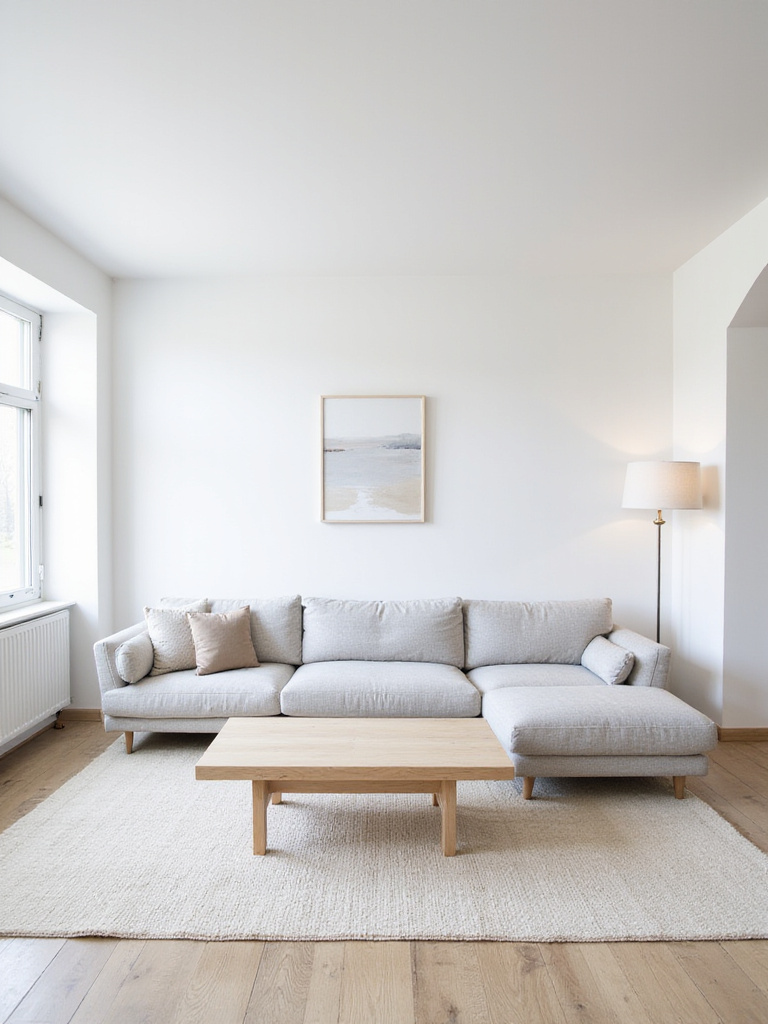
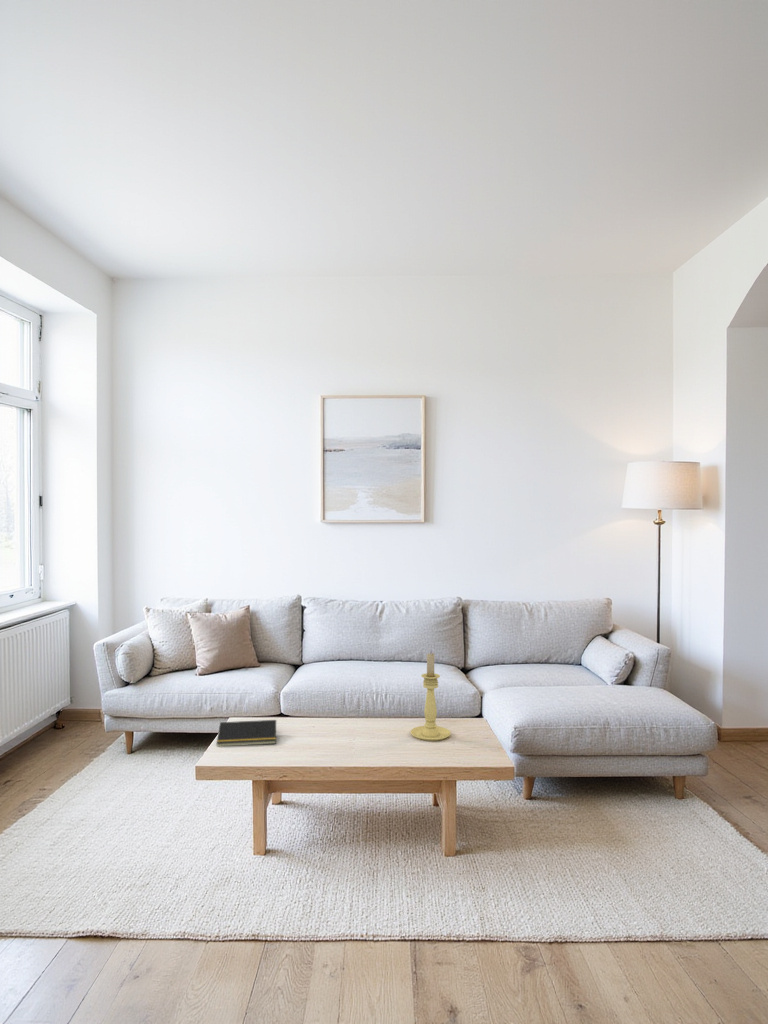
+ notepad [216,719,277,747]
+ candle holder [410,652,452,742]
